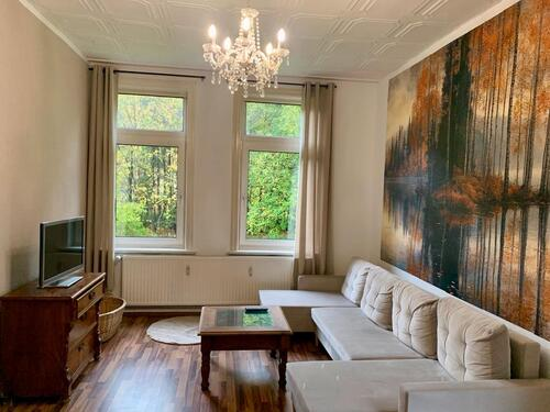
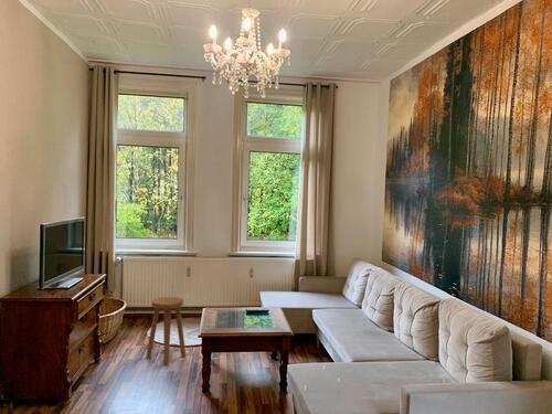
+ stool [146,296,187,365]
